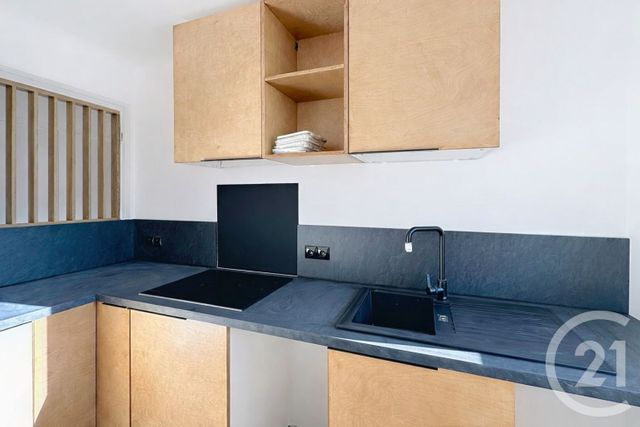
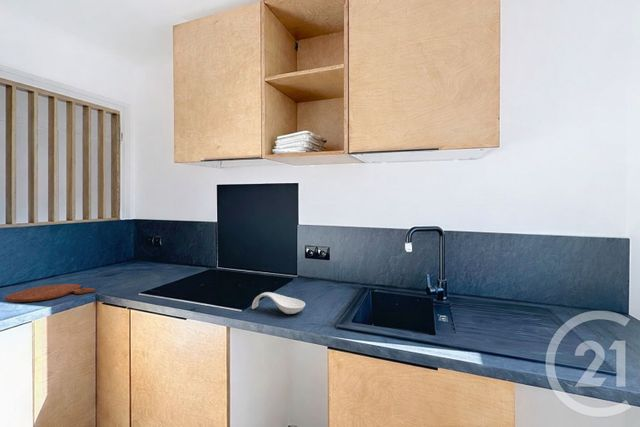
+ cutting board [4,283,96,303]
+ spoon rest [251,291,306,315]
